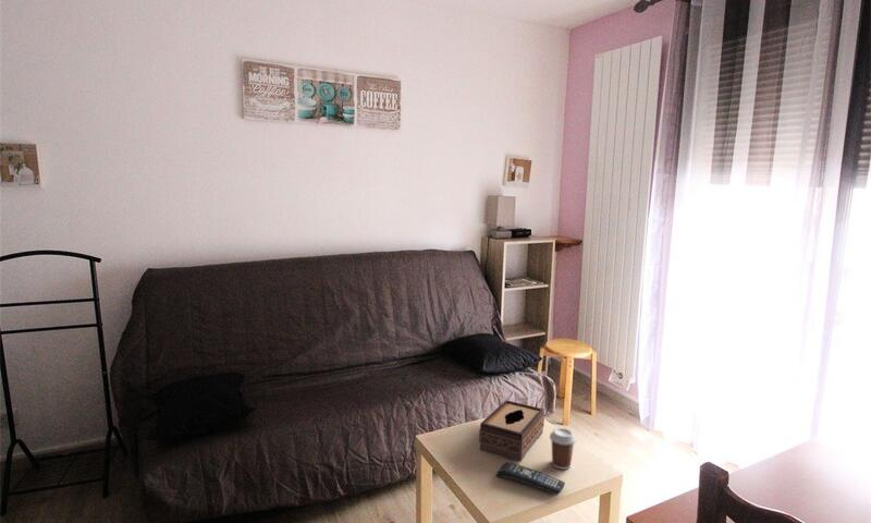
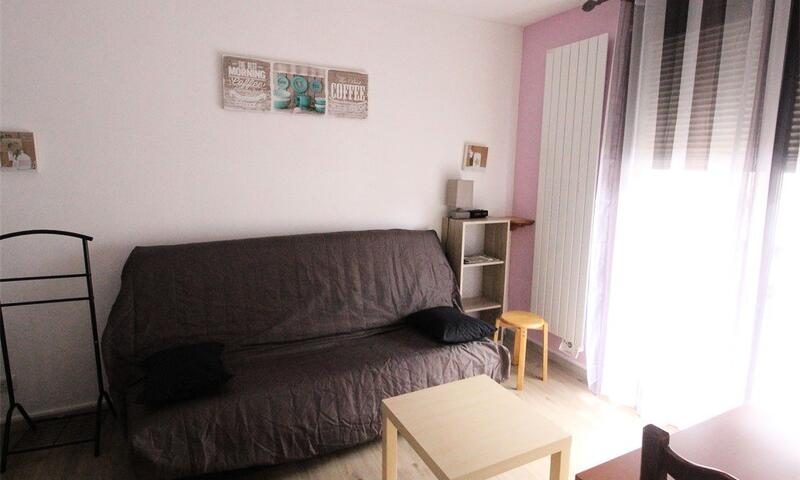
- coffee cup [549,427,577,471]
- remote control [495,461,566,496]
- tissue box [478,399,545,462]
